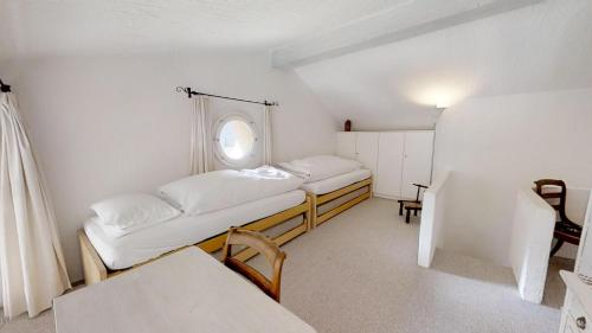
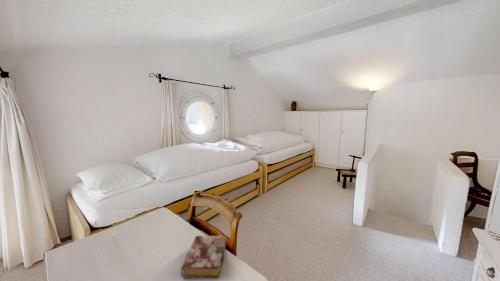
+ book [180,235,227,279]
